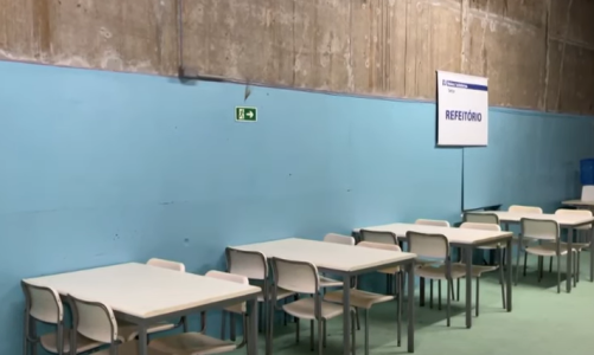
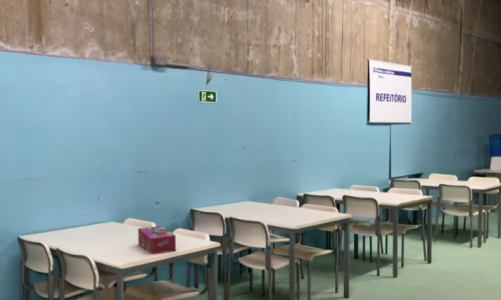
+ tissue box [137,225,177,255]
